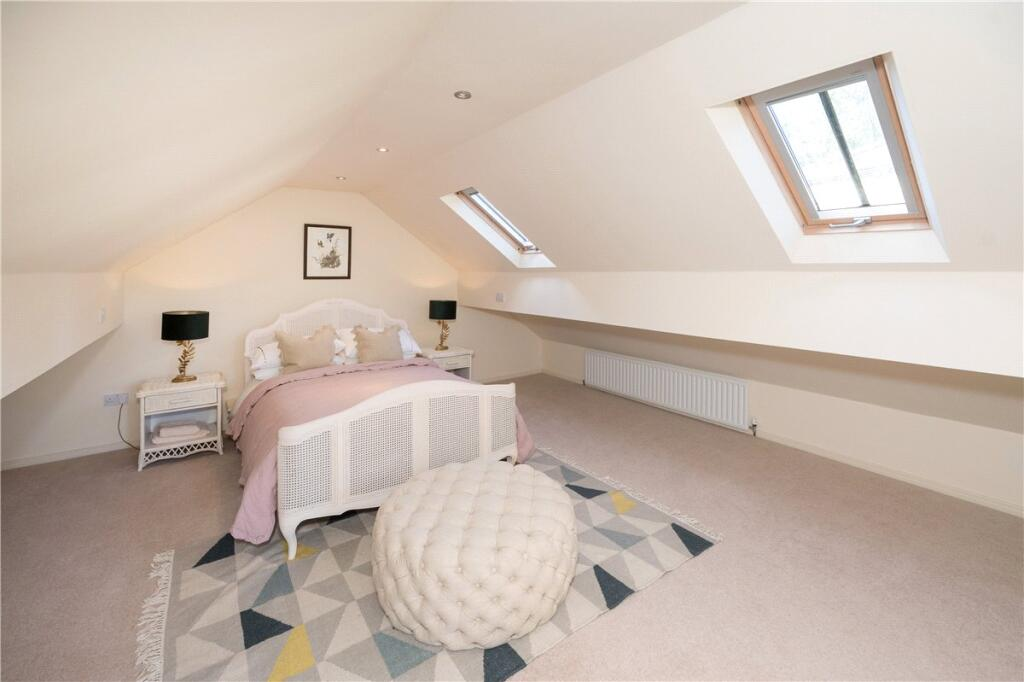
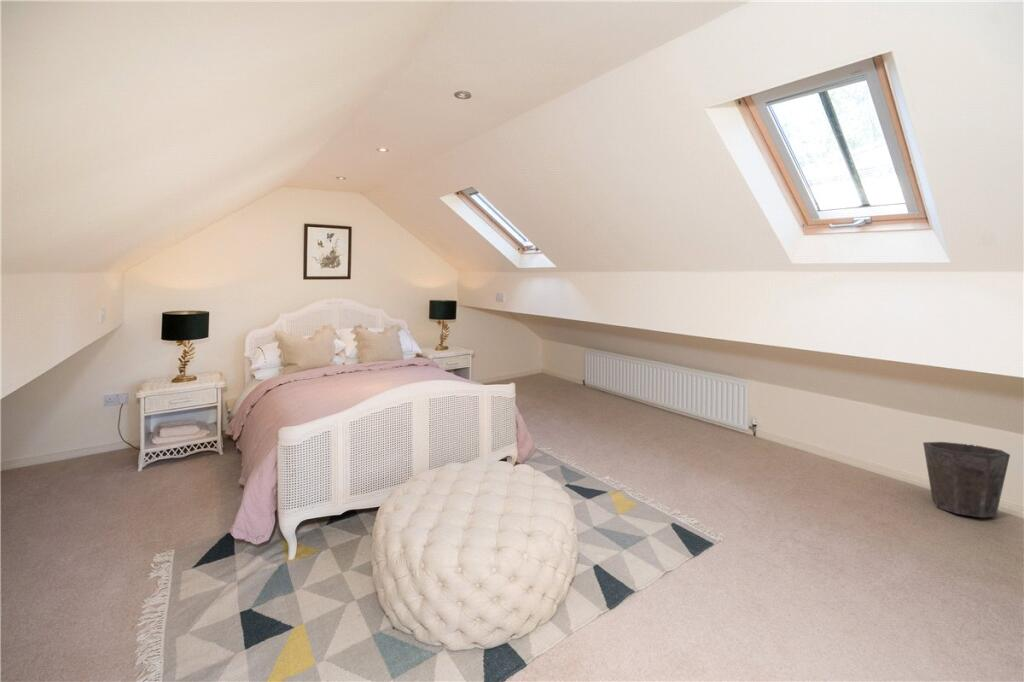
+ waste bin [922,441,1011,519]
